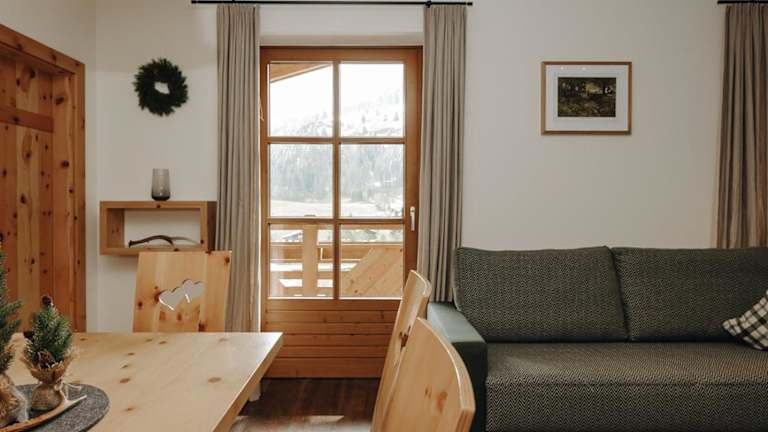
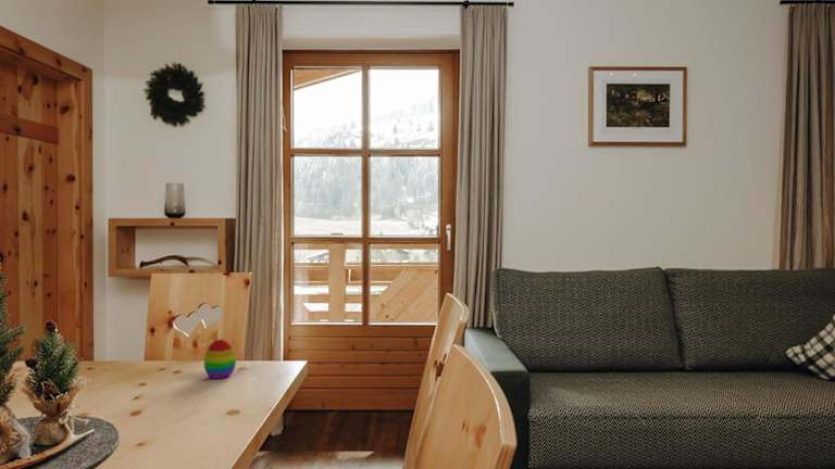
+ decorative egg [203,339,237,380]
